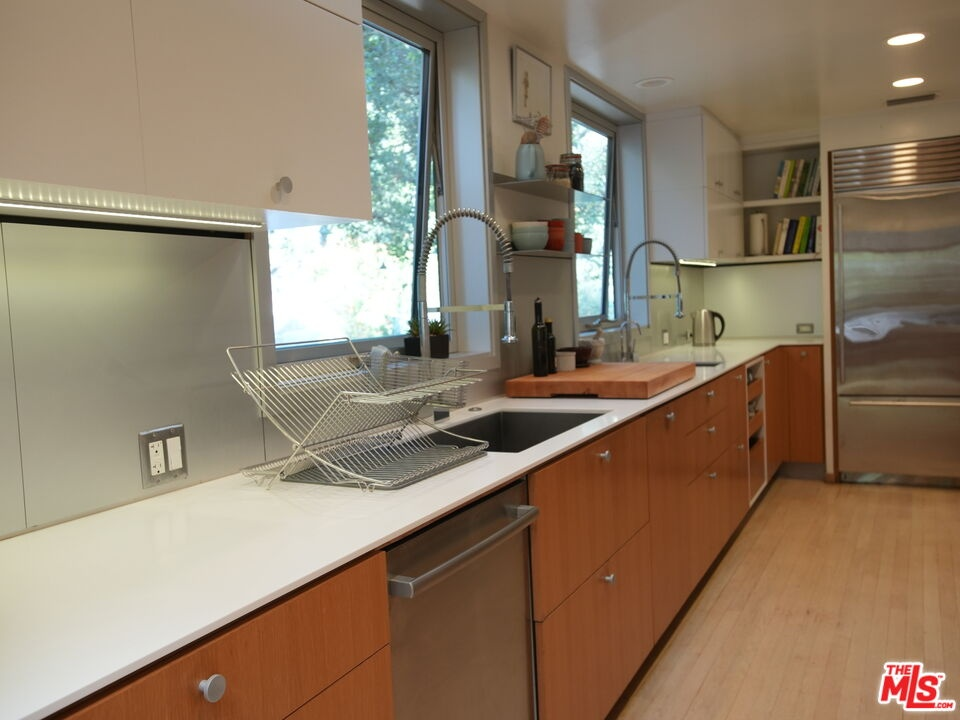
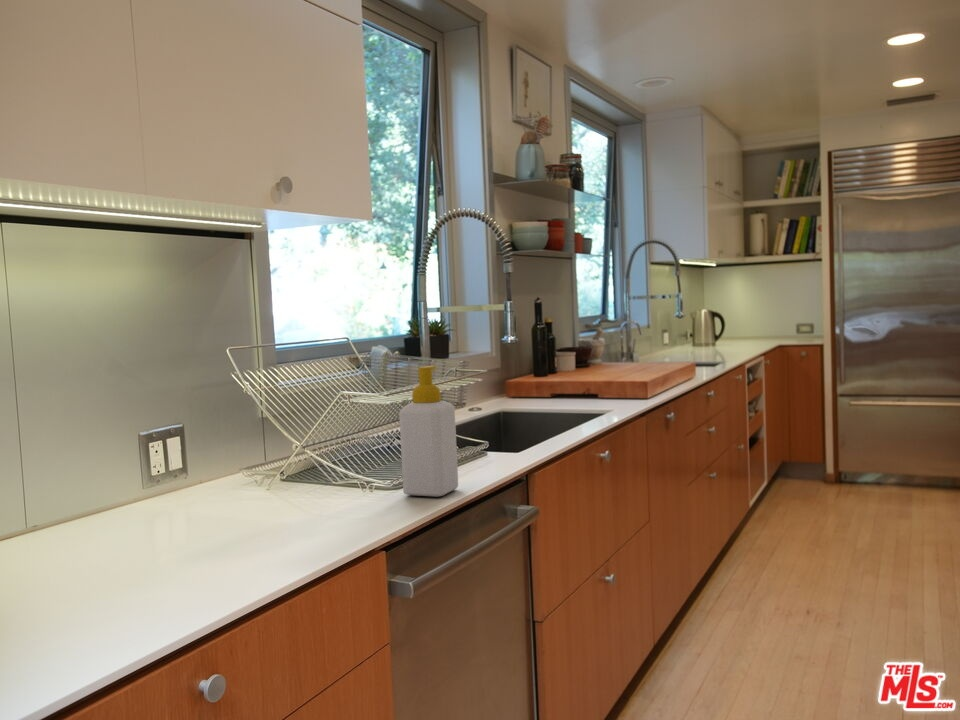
+ soap bottle [398,365,459,497]
